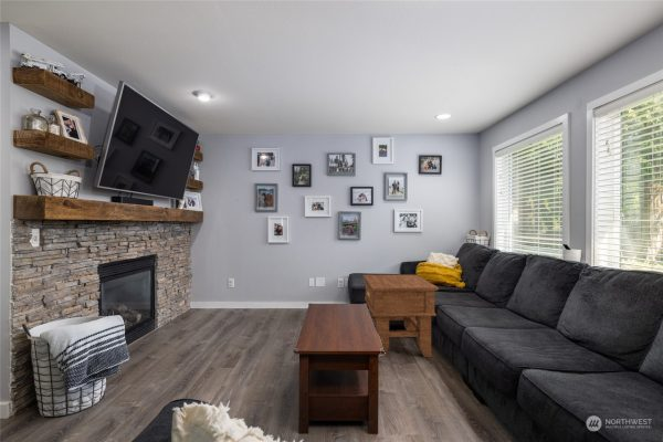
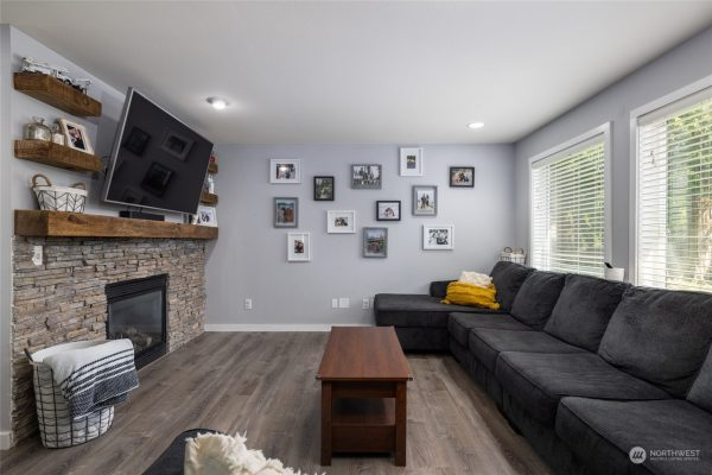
- side table [361,274,440,358]
